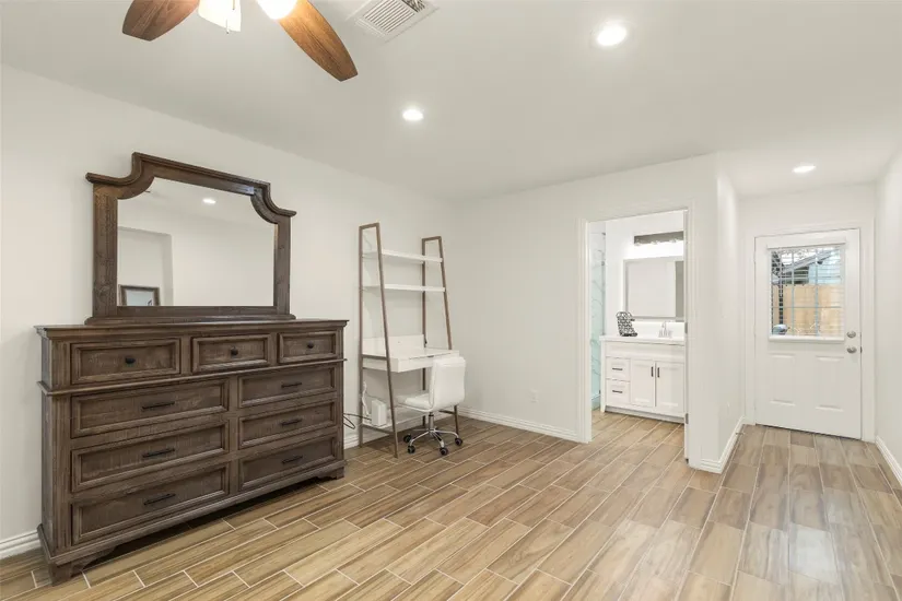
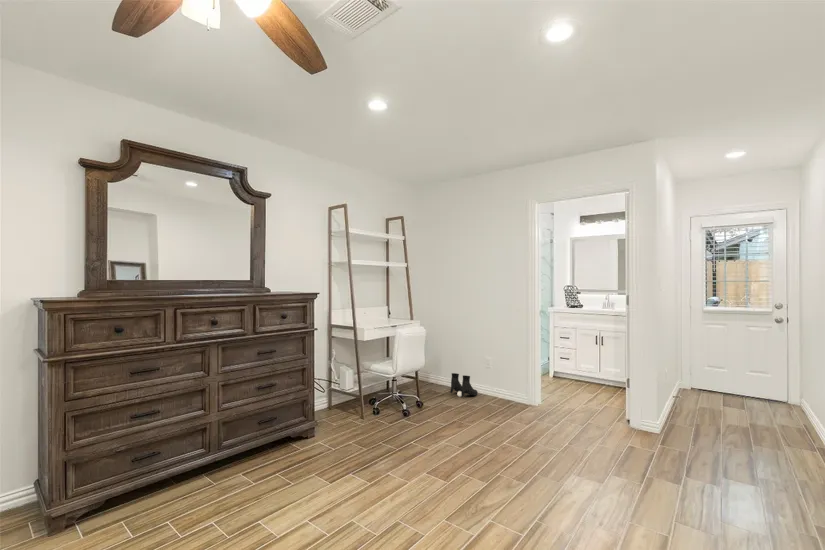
+ boots [449,372,479,398]
